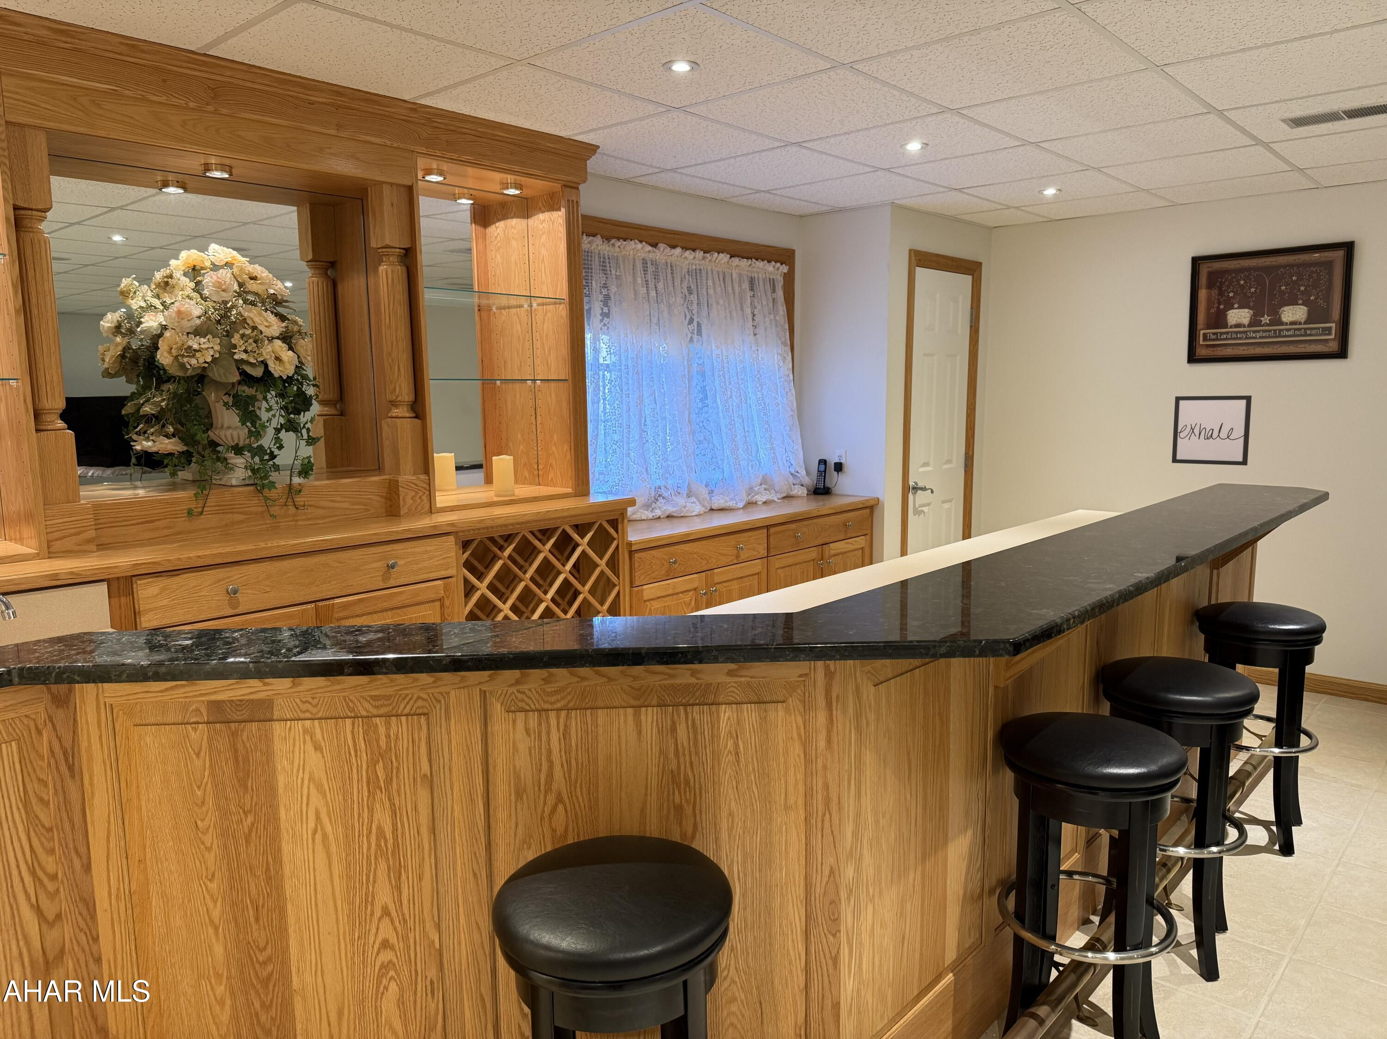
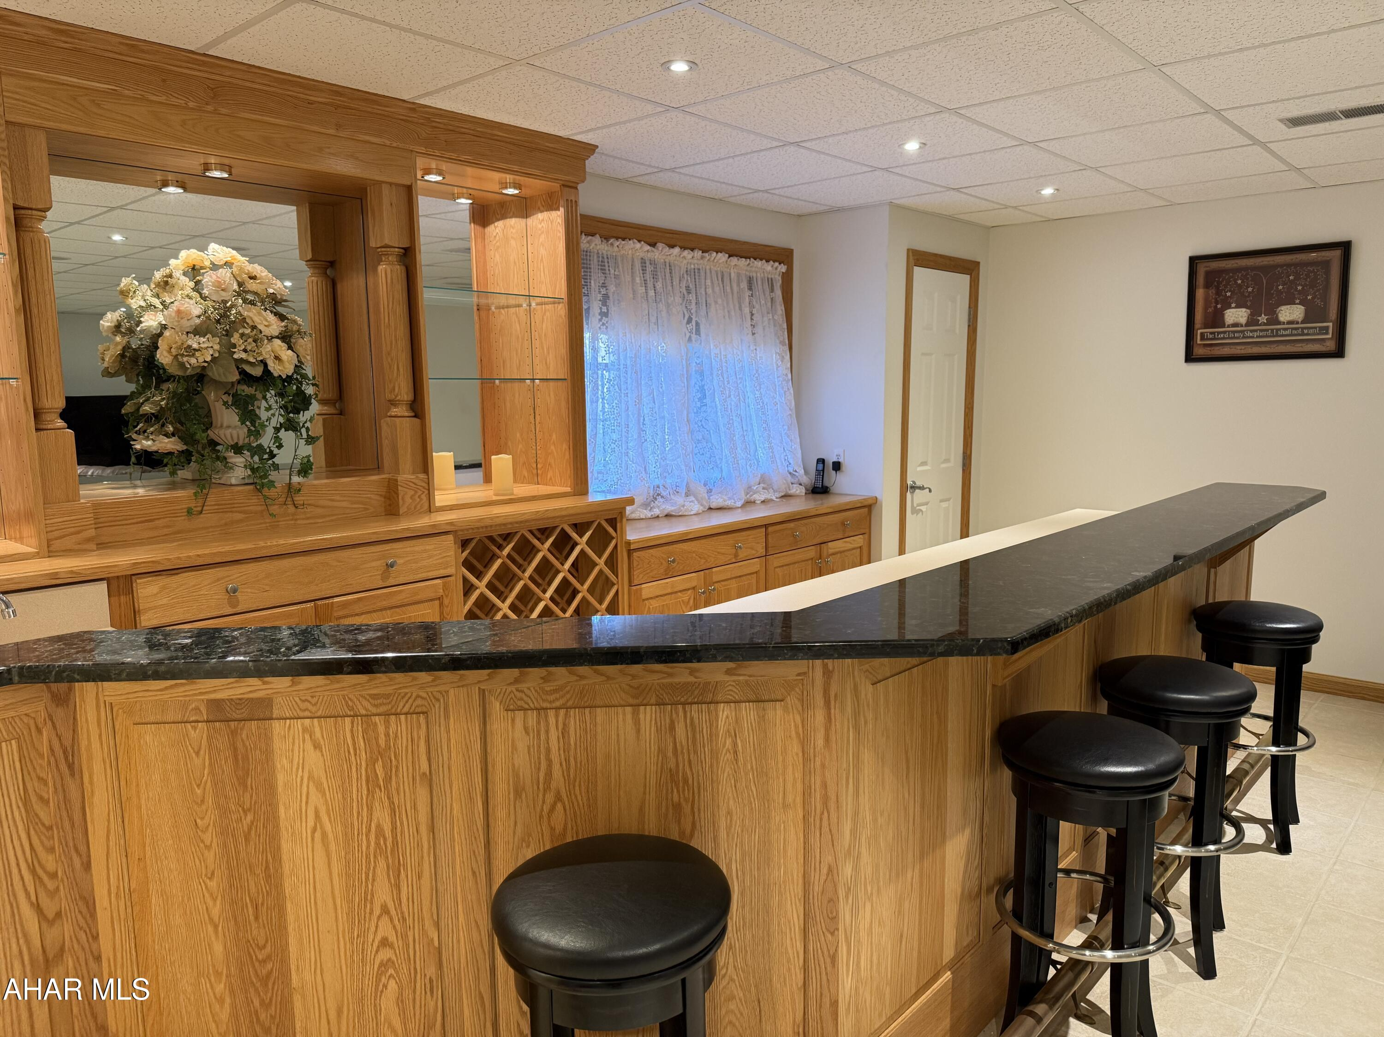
- wall art [1172,395,1252,466]
